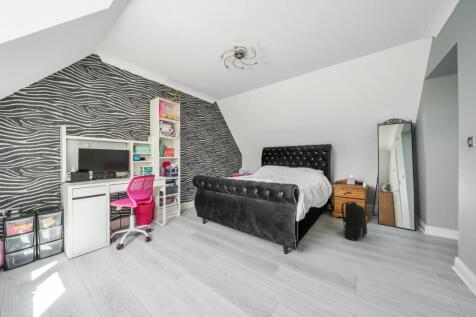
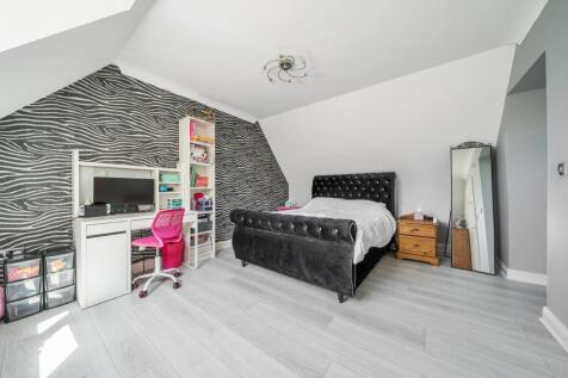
- backpack [338,200,368,242]
